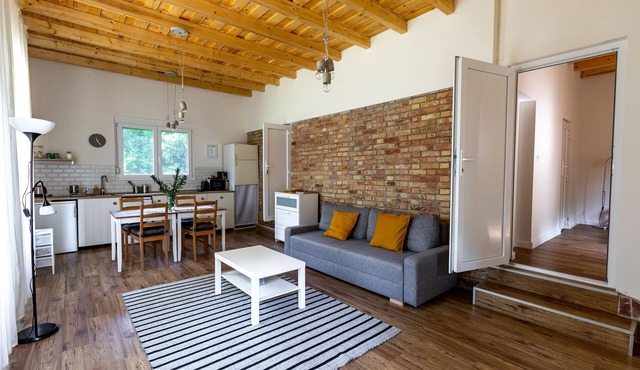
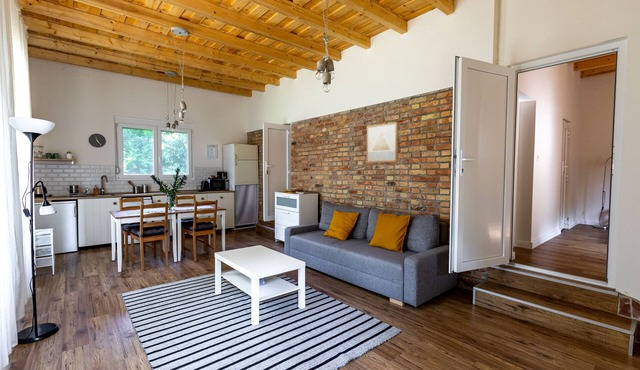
+ wall art [366,121,399,163]
